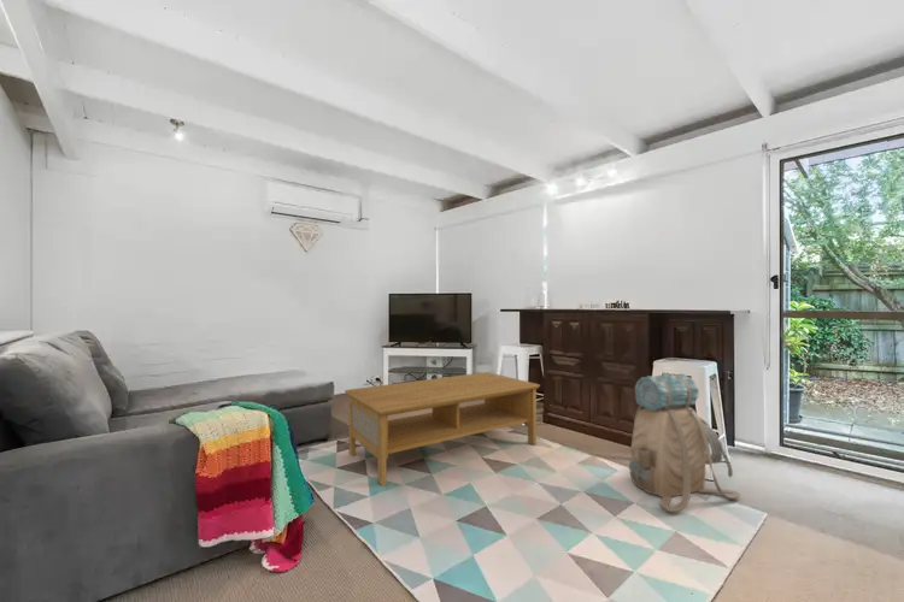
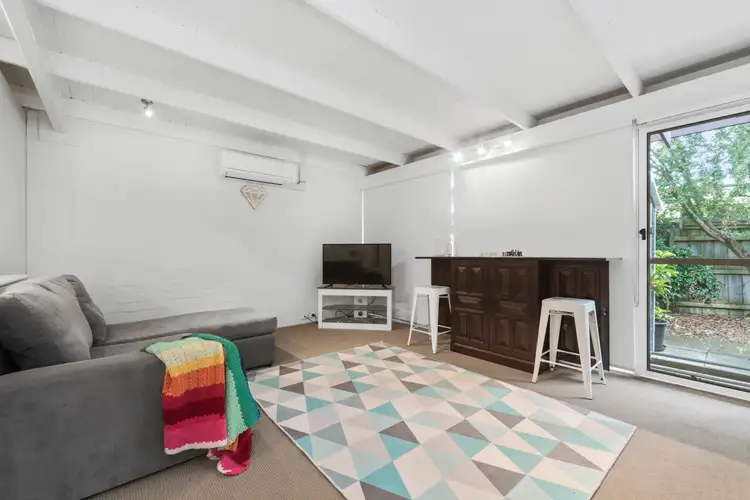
- backpack [628,372,741,513]
- coffee table [344,371,541,488]
